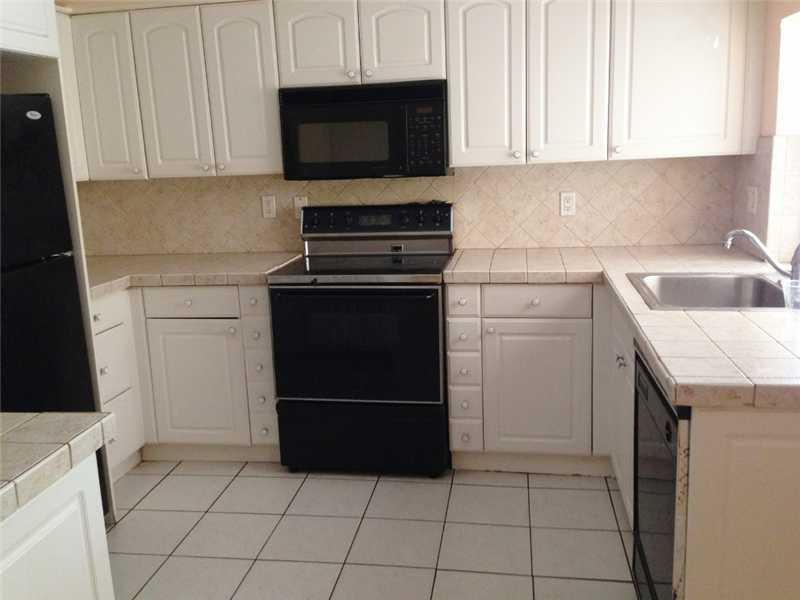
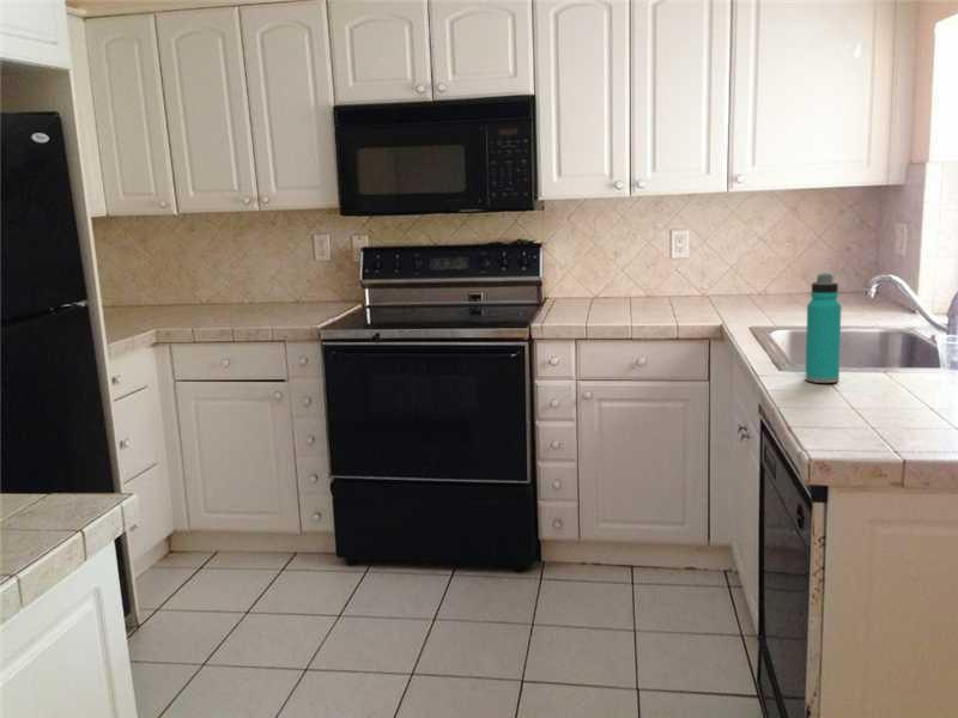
+ water bottle [805,272,843,384]
